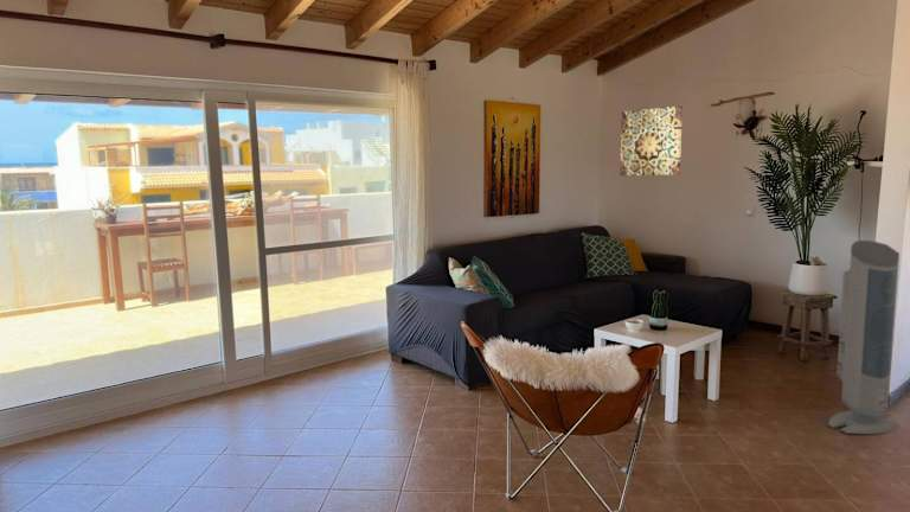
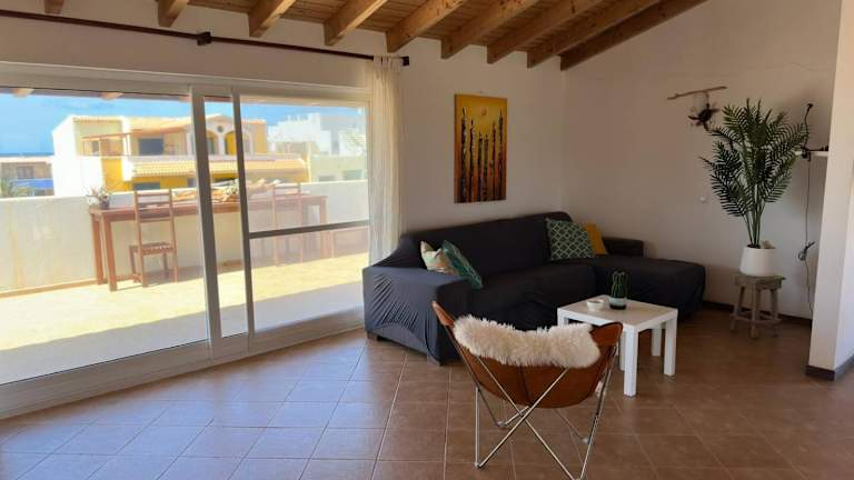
- air purifier [827,239,901,435]
- wall art [619,104,684,177]
